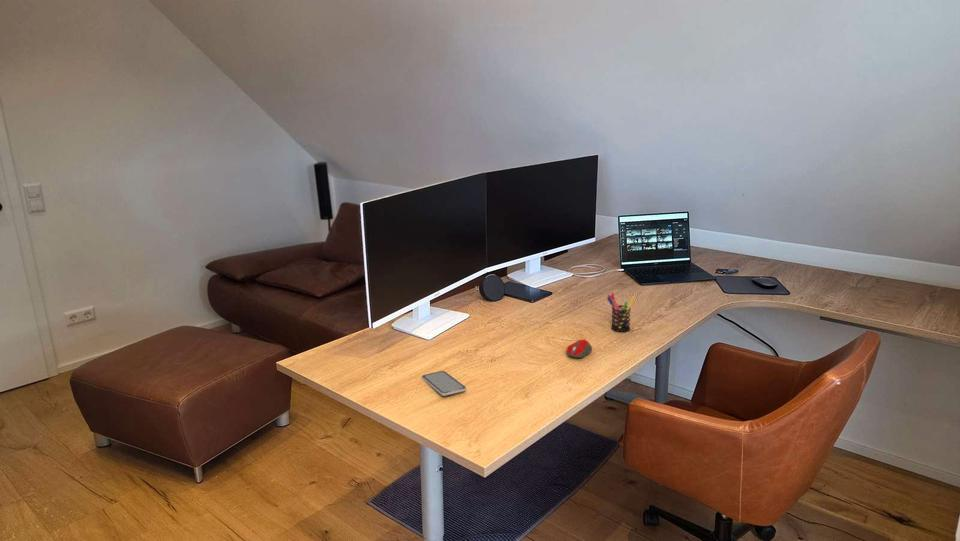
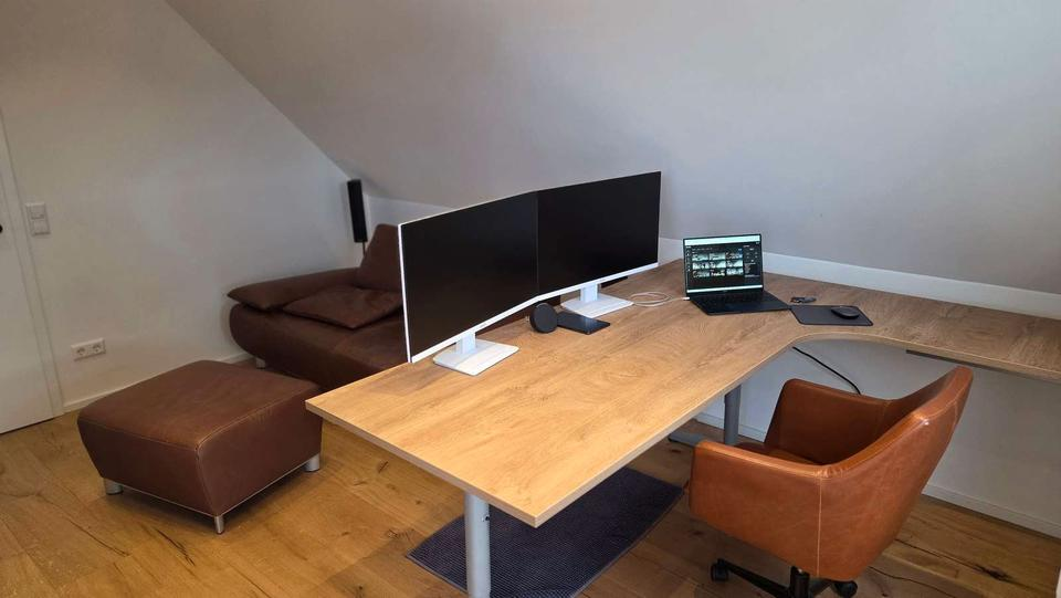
- smartphone [421,370,467,397]
- pen holder [606,292,636,333]
- computer mouse [565,338,593,359]
